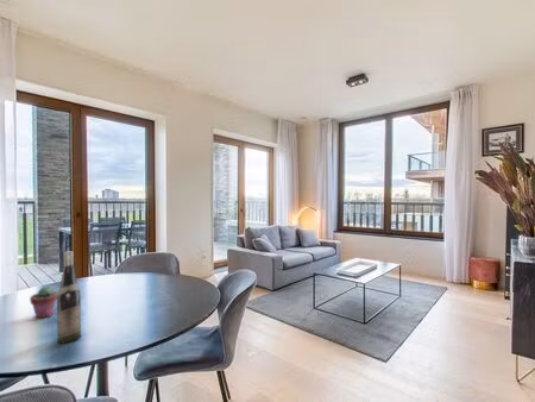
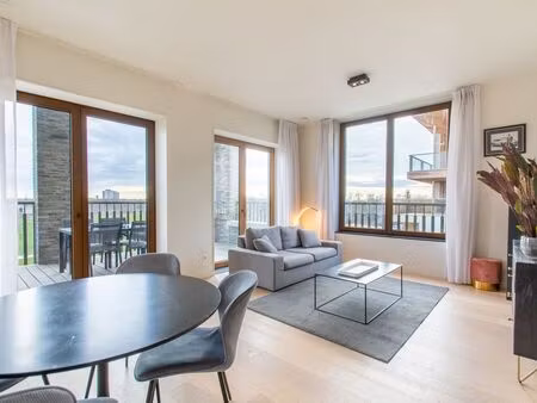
- potted succulent [29,285,58,319]
- wine bottle [56,251,82,344]
